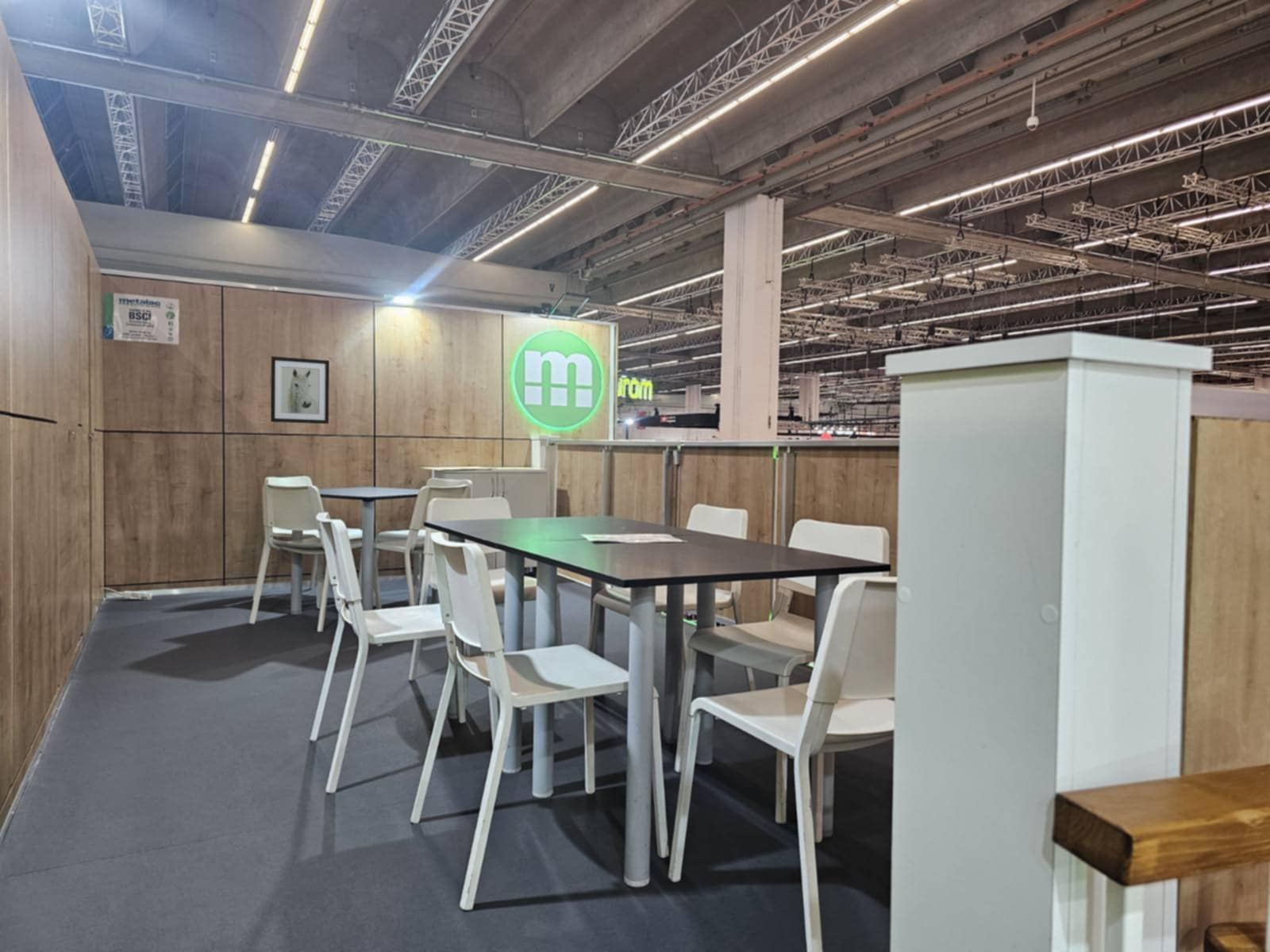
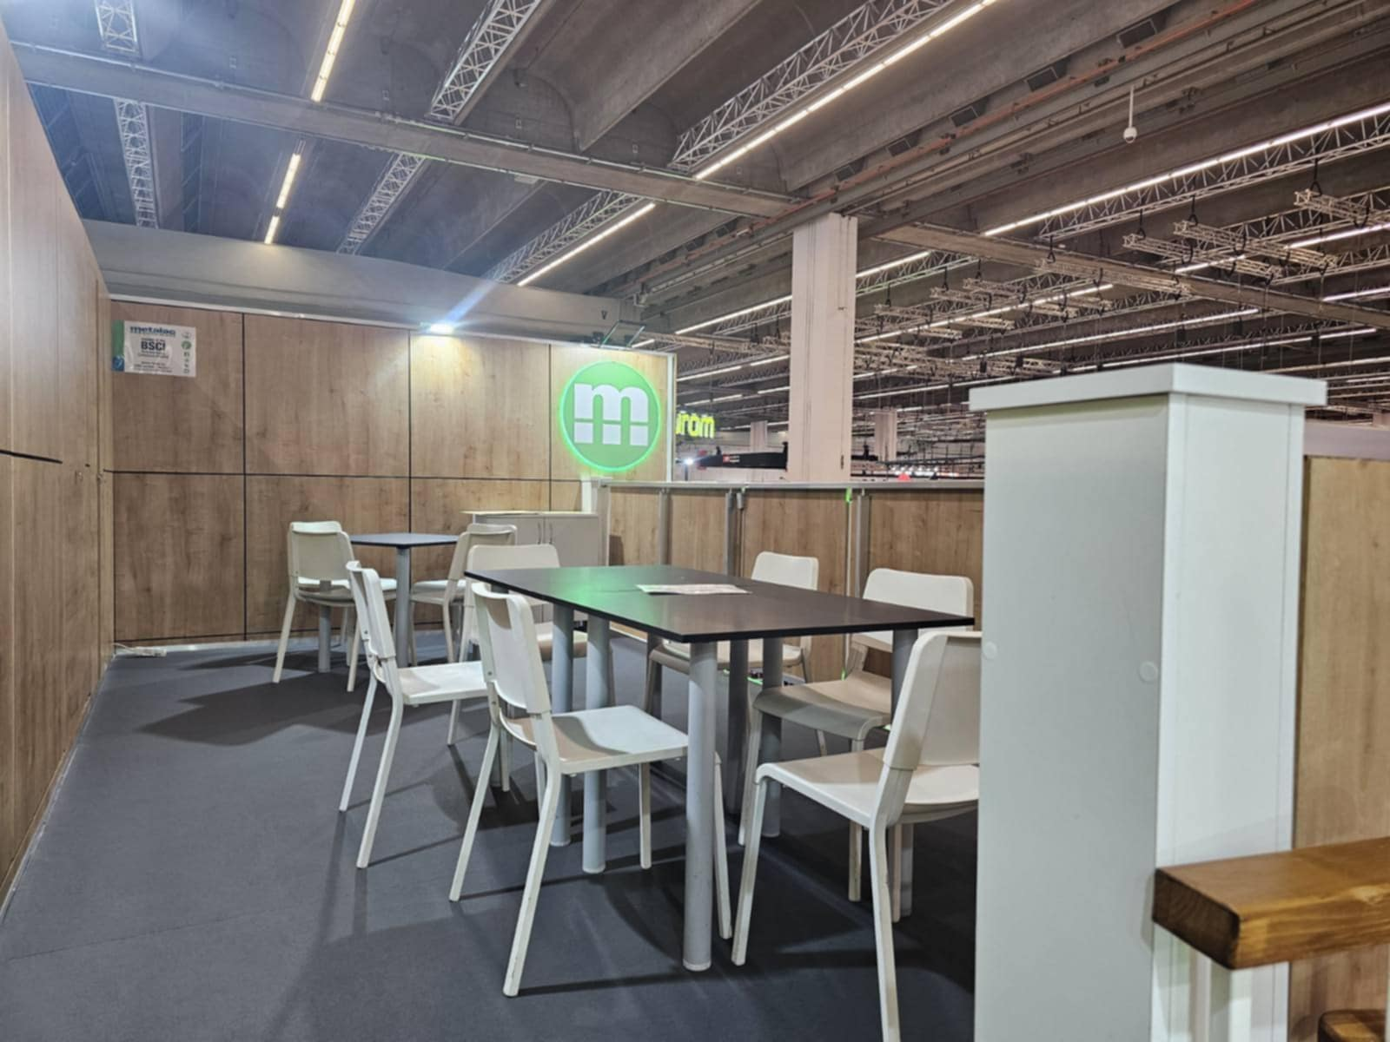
- wall art [270,355,330,424]
